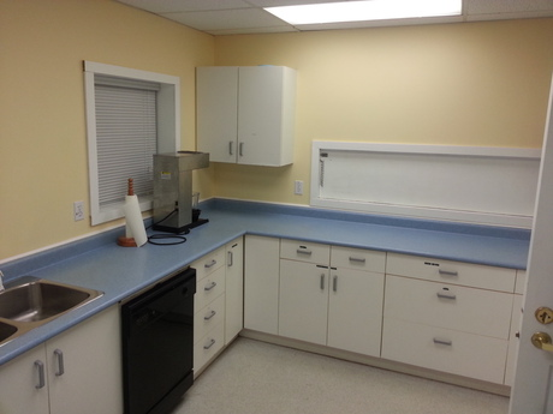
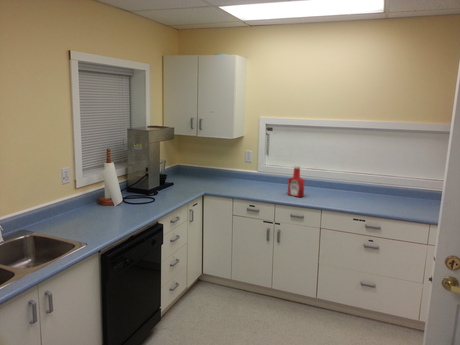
+ soap bottle [287,165,305,198]
